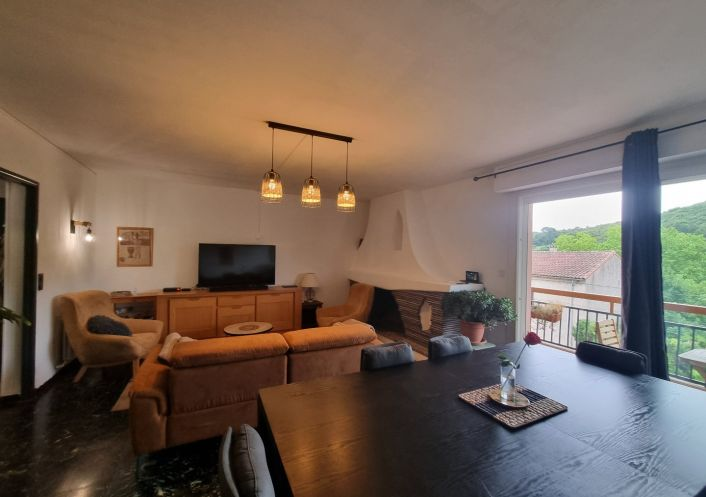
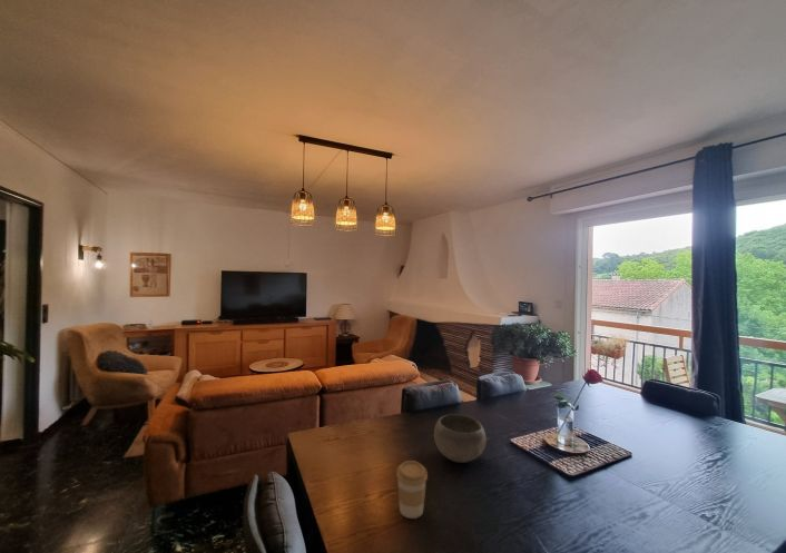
+ bowl [433,413,488,464]
+ coffee cup [395,460,429,520]
